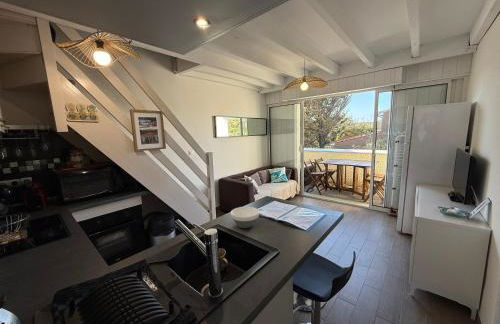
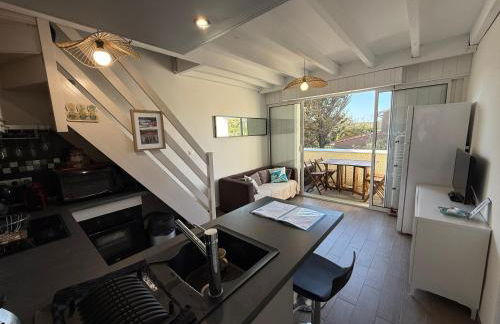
- bowl [230,206,260,229]
